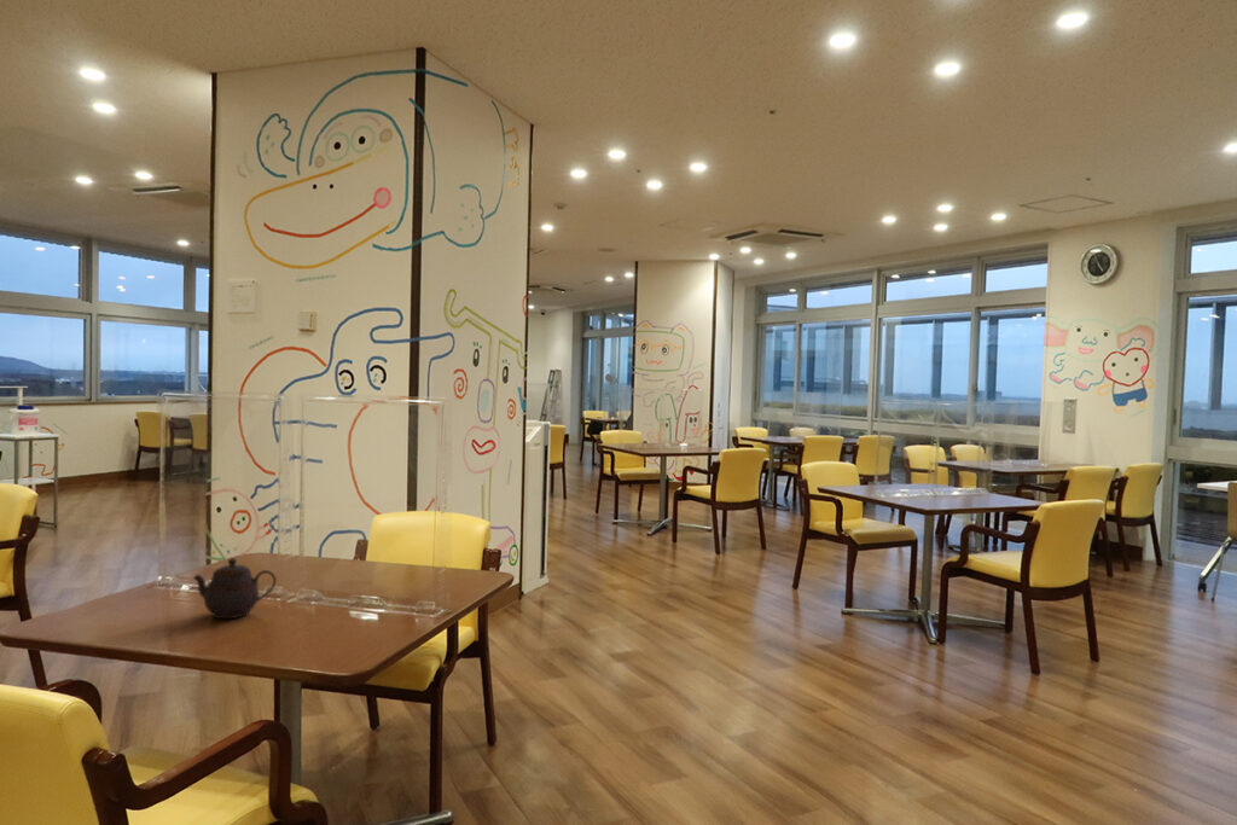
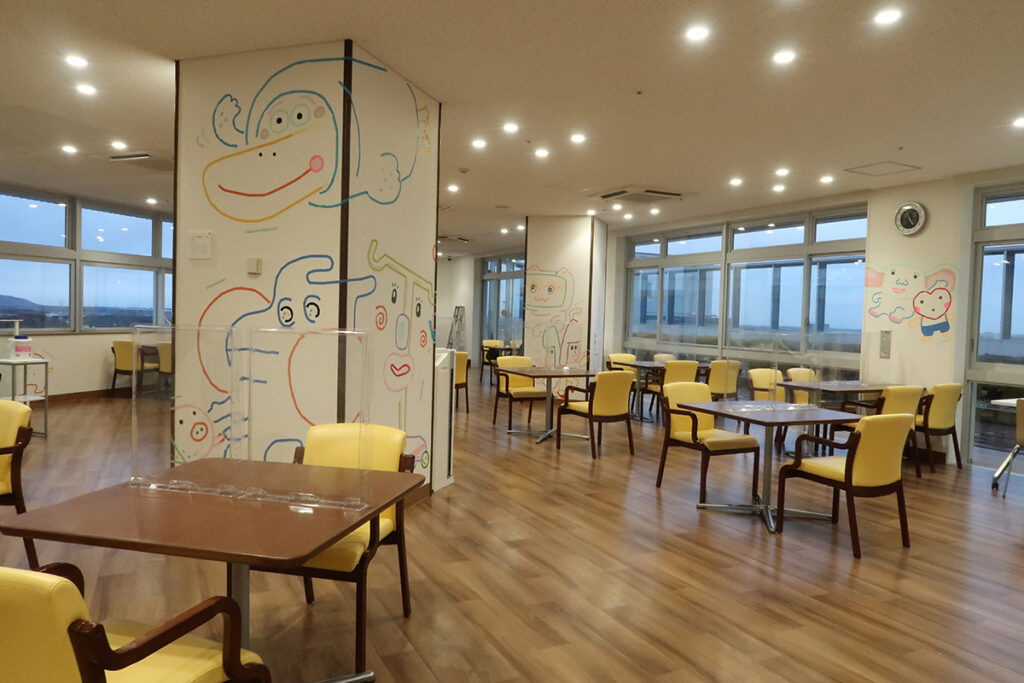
- teapot [192,557,278,620]
